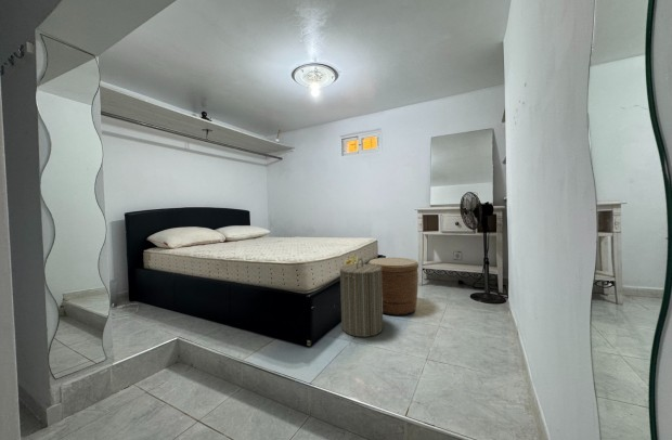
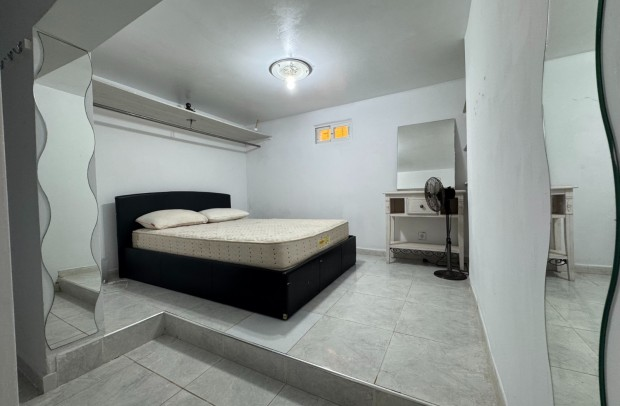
- laundry hamper [338,257,384,338]
- basket [366,257,419,316]
